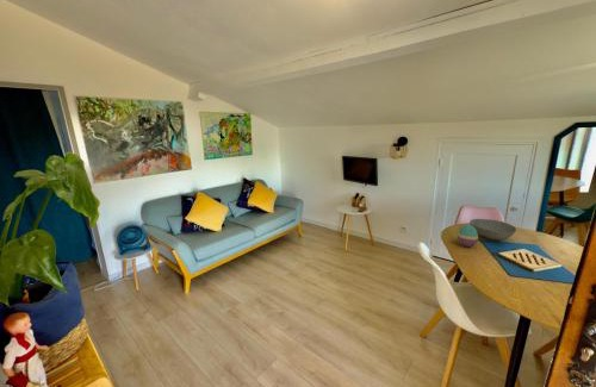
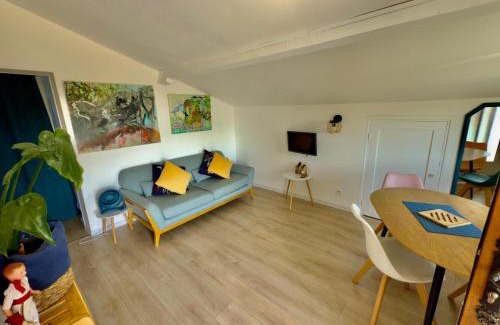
- bowl [468,218,517,241]
- decorative egg [457,224,479,248]
